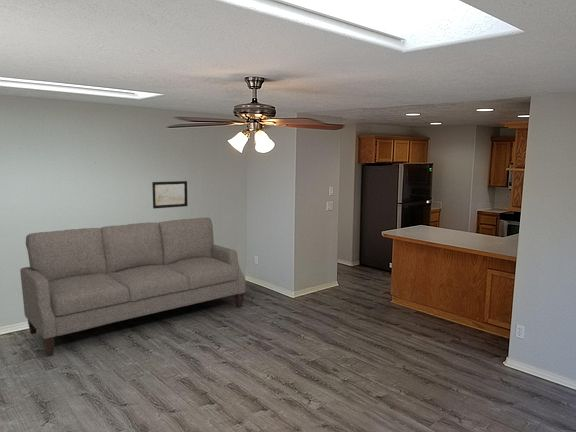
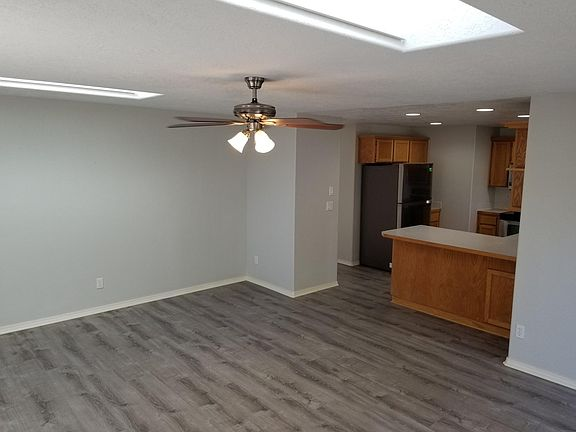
- sofa [19,217,246,357]
- wall art [151,180,189,210]
